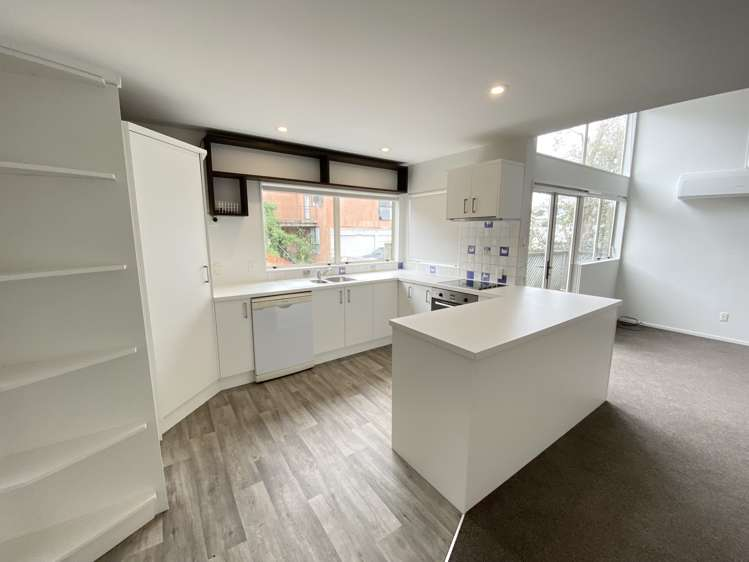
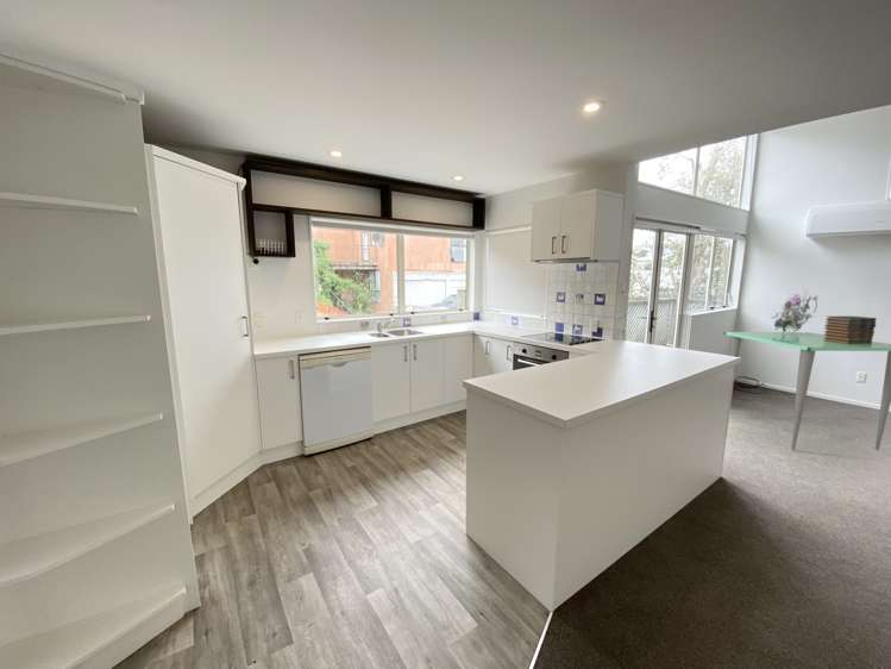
+ bouquet [770,287,828,333]
+ book stack [823,315,878,344]
+ dining table [722,331,891,451]
